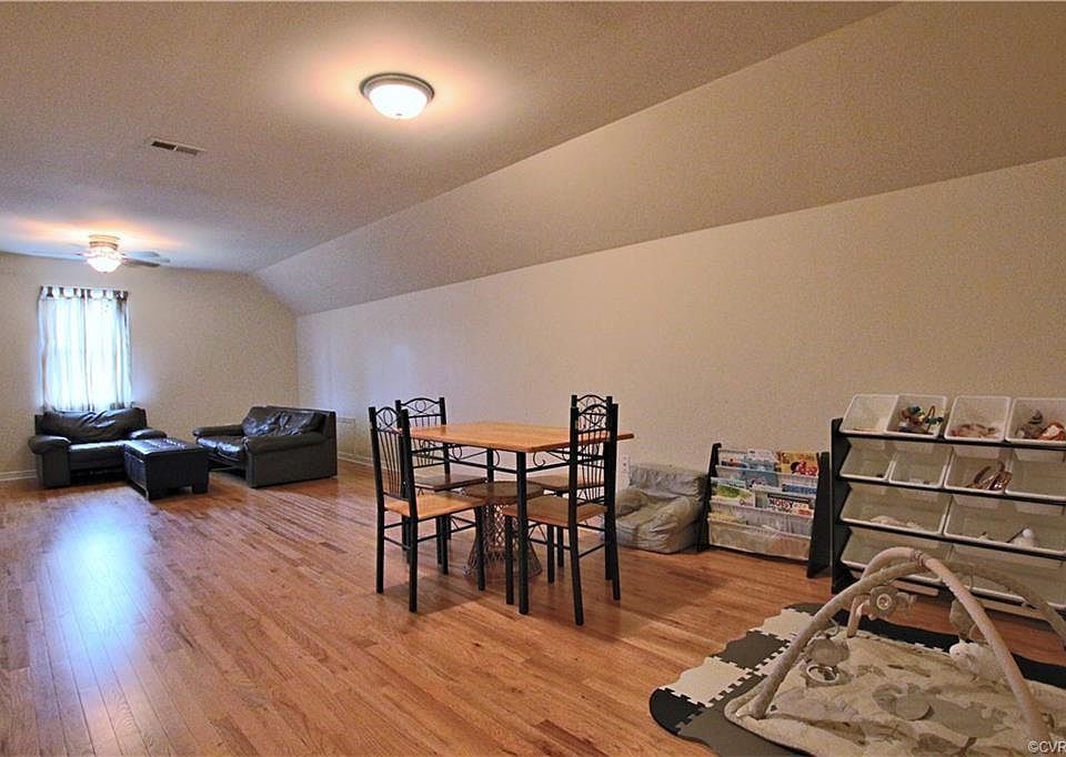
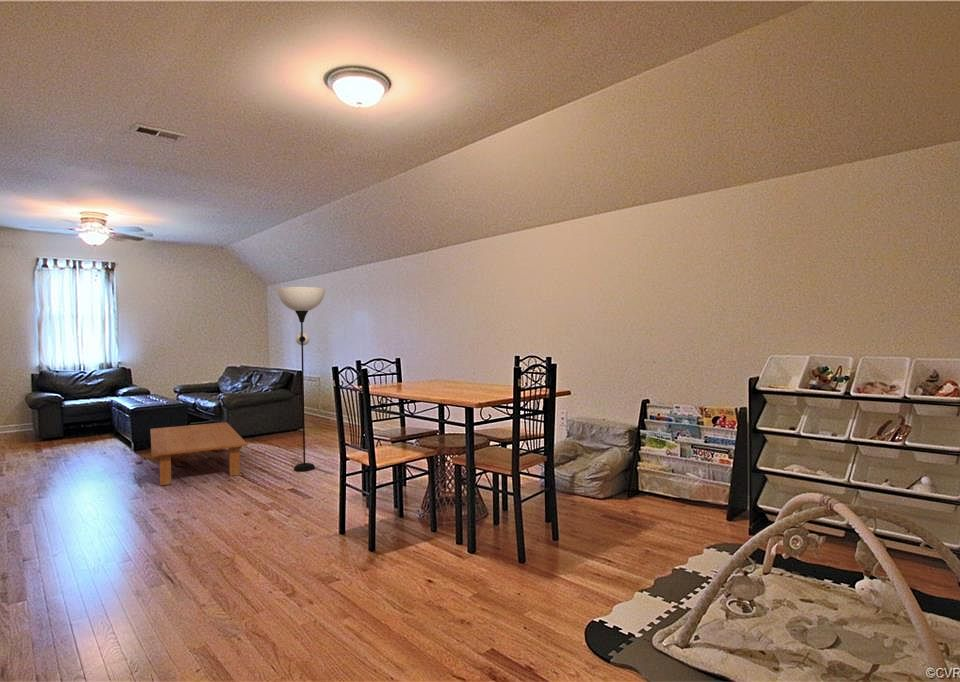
+ floor lamp [276,286,326,472]
+ coffee table [149,421,248,486]
